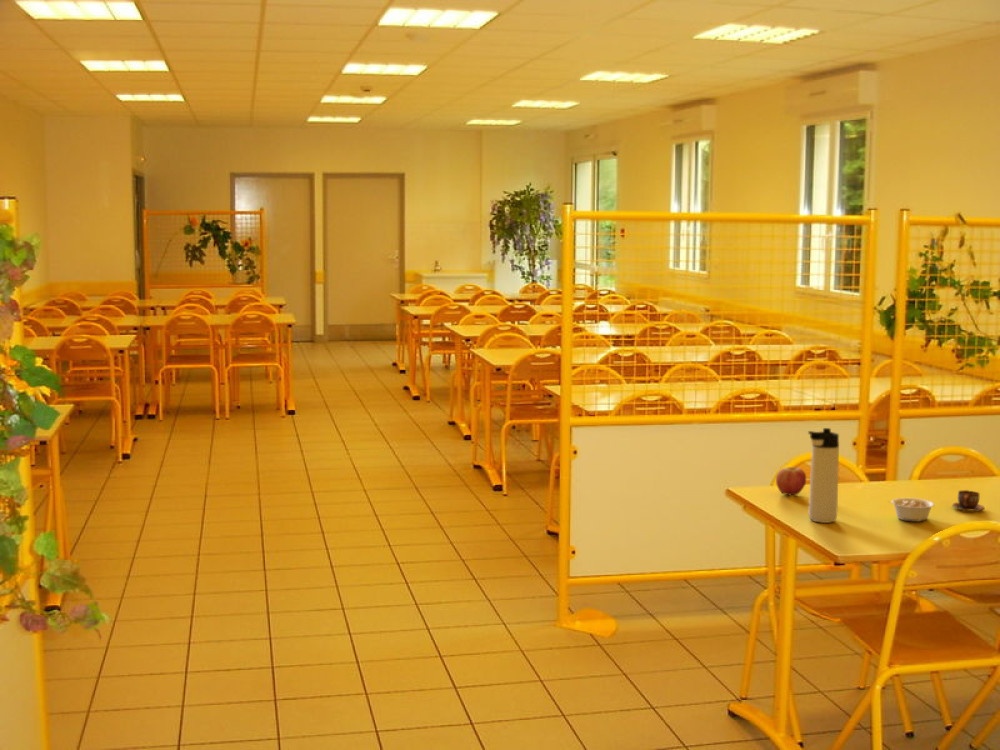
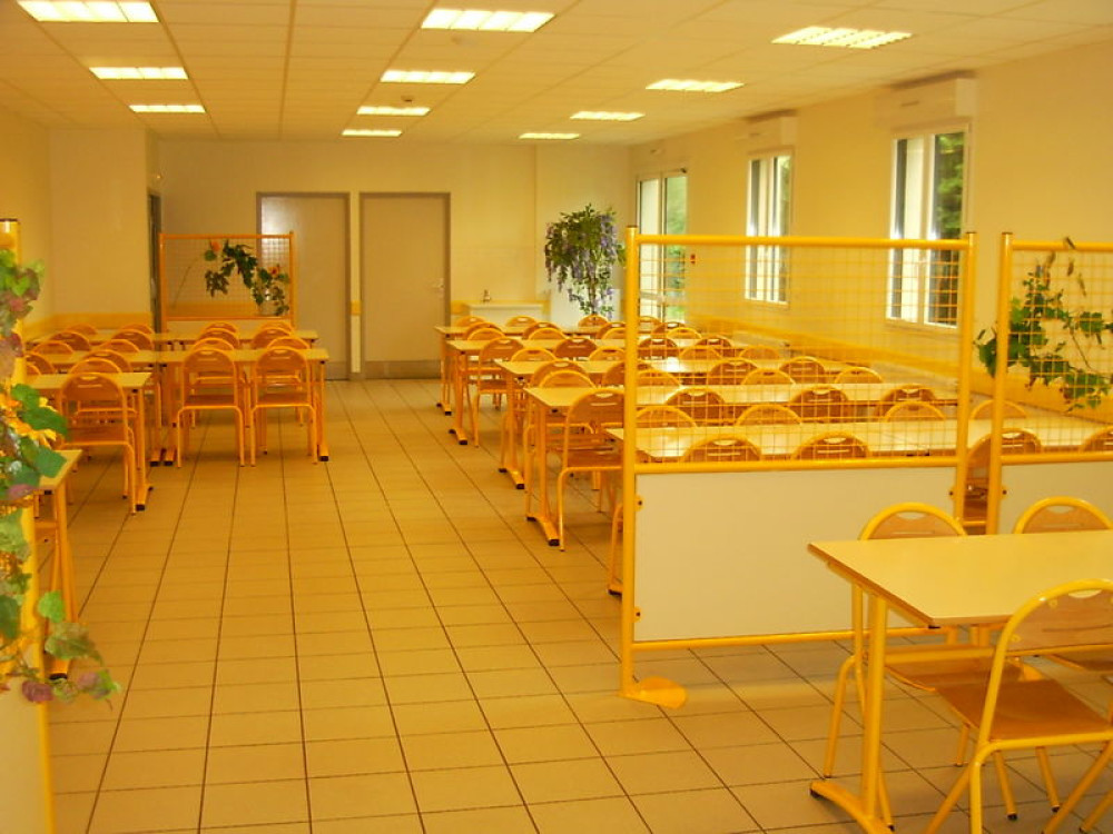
- thermos bottle [807,427,840,524]
- cup [951,489,985,513]
- apple [775,465,807,496]
- legume [886,497,936,522]
